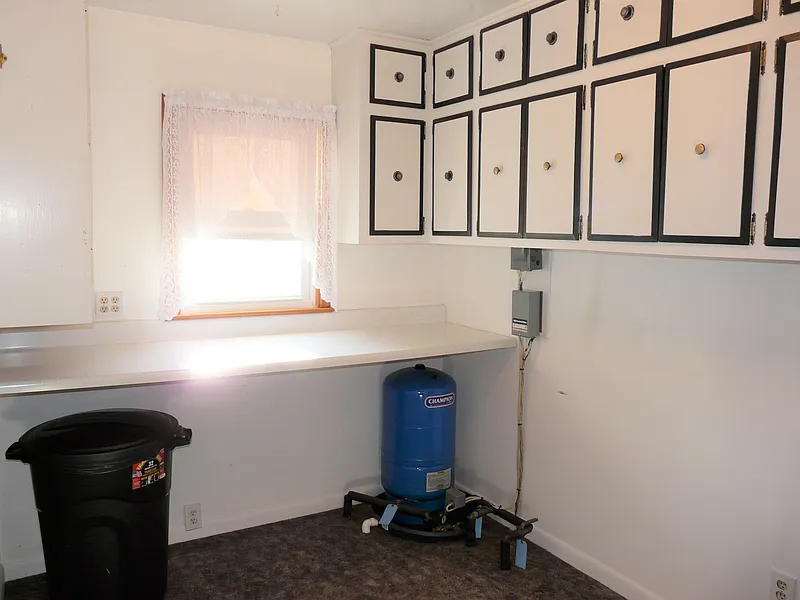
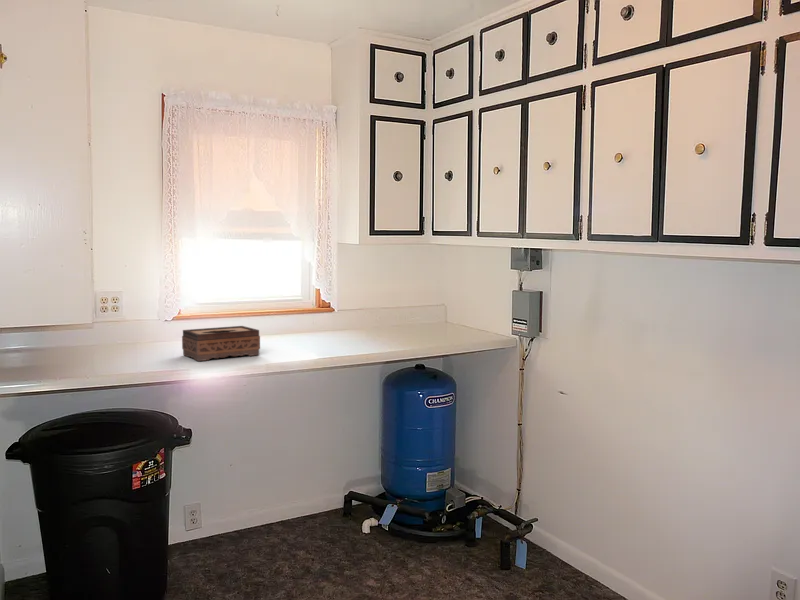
+ tissue box [181,325,261,362]
